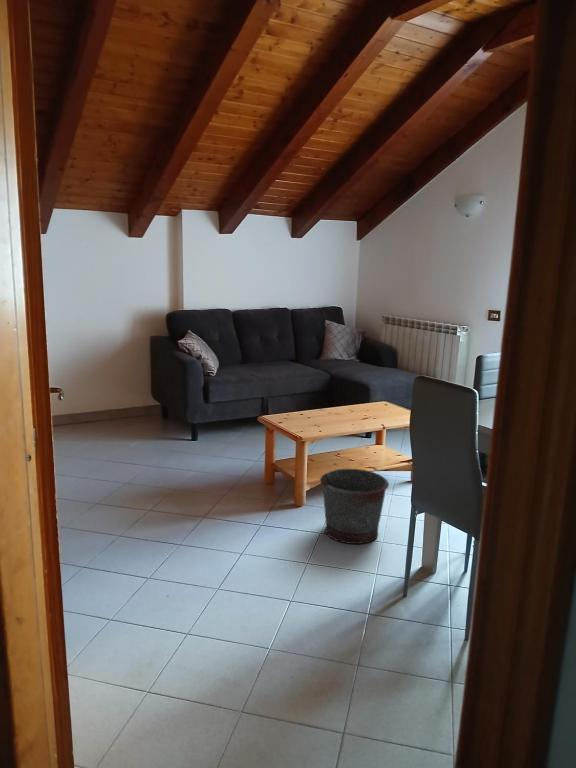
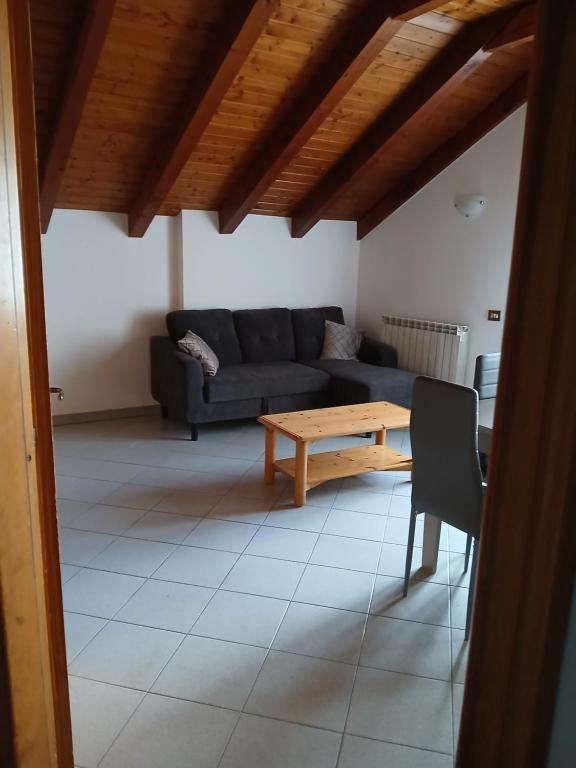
- bucket [319,468,390,545]
